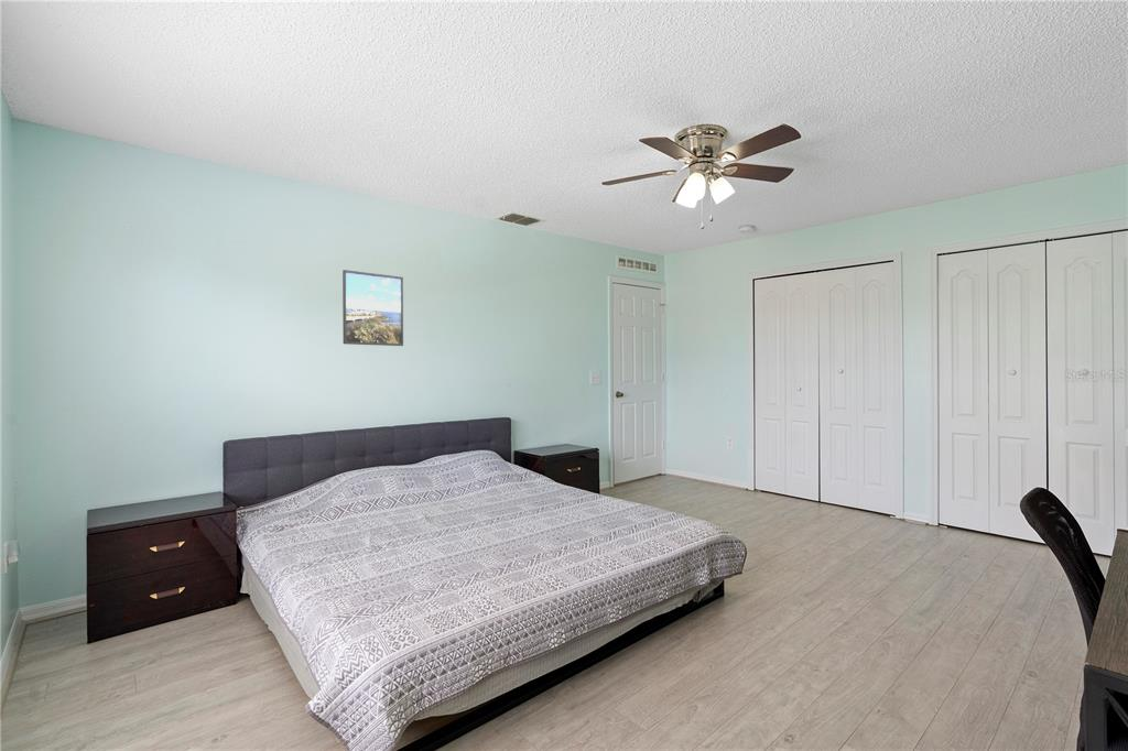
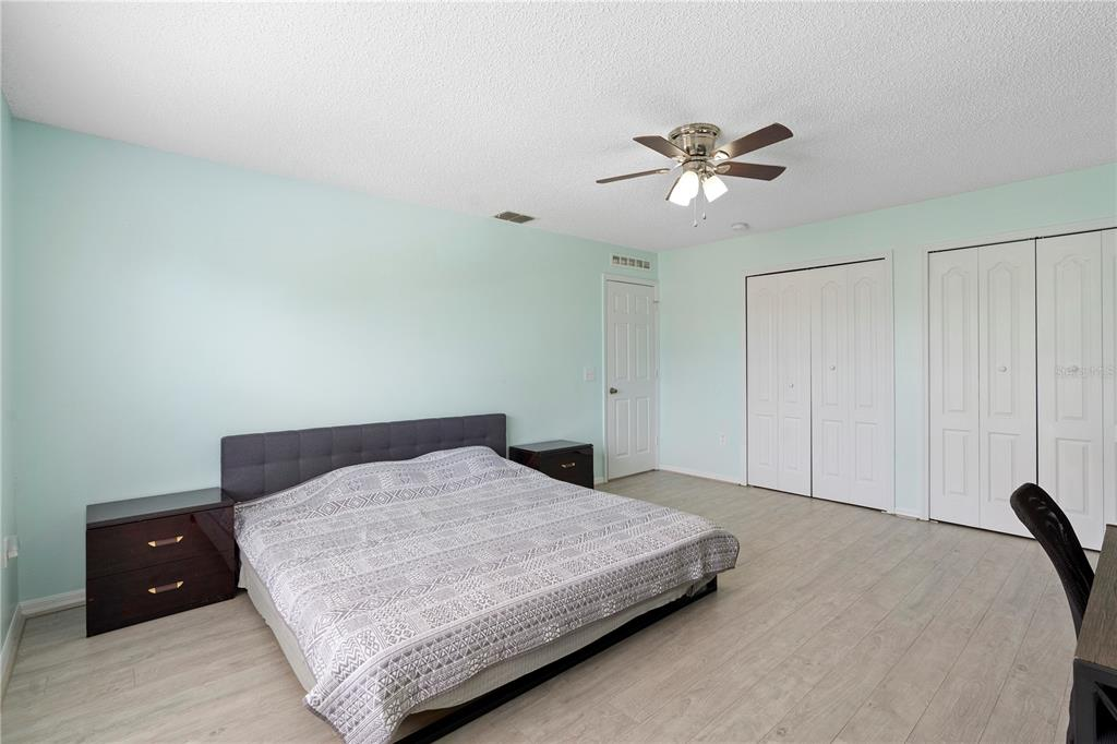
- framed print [341,269,404,347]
